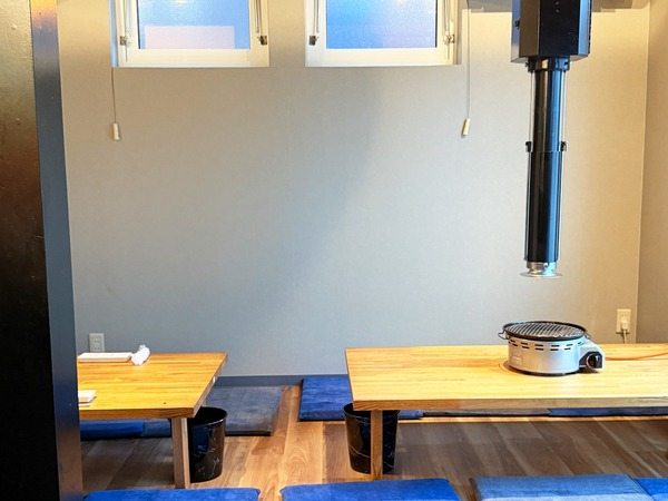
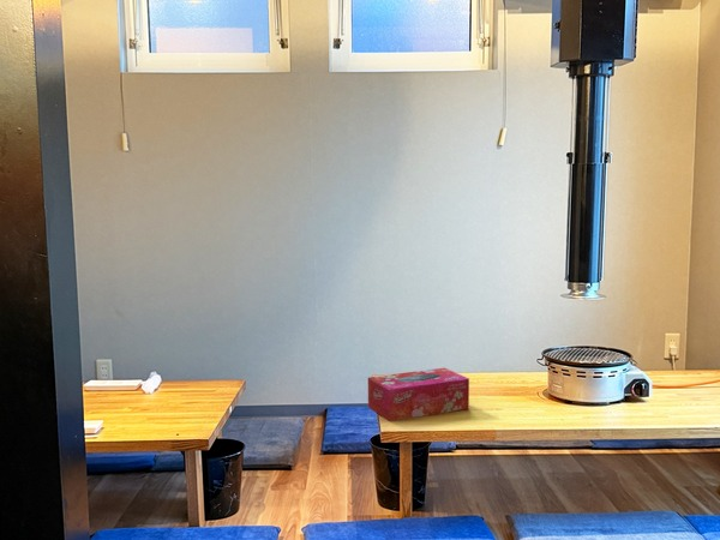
+ tissue box [367,367,470,422]
